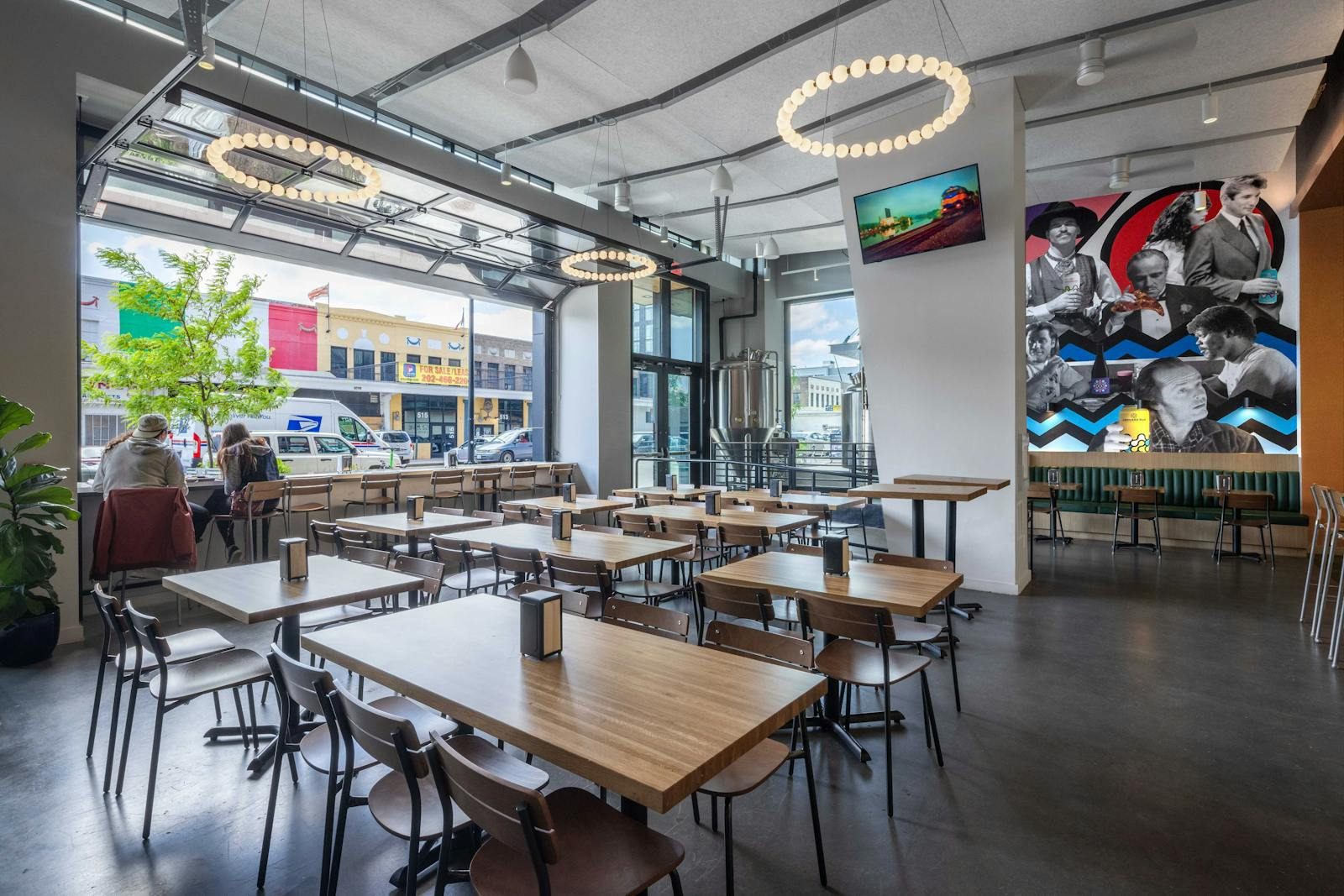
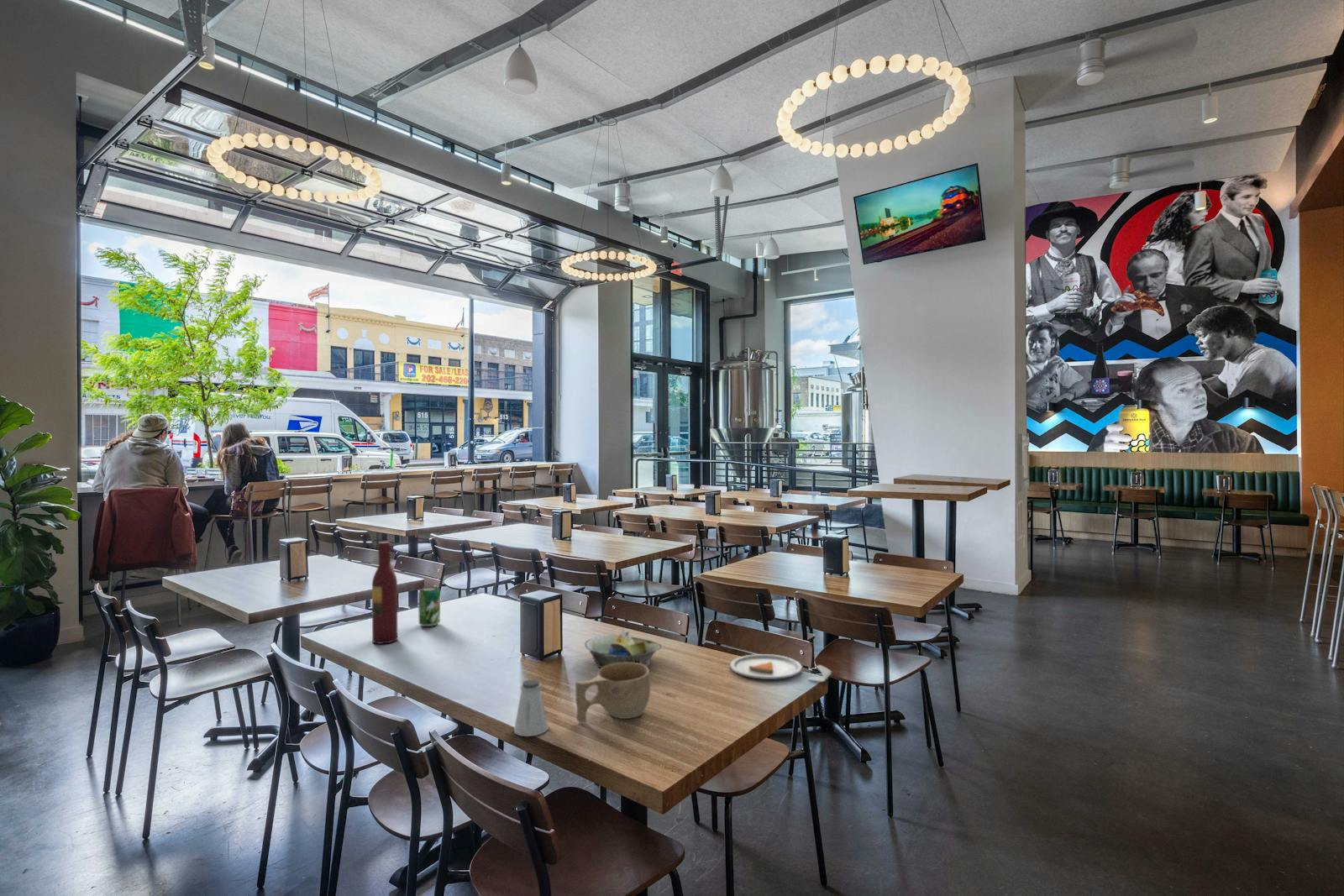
+ decorative bowl [584,627,664,668]
+ cup [575,662,651,723]
+ dinner plate [729,653,832,683]
+ wine bottle [371,541,398,645]
+ beverage can [417,586,441,627]
+ saltshaker [513,679,549,737]
